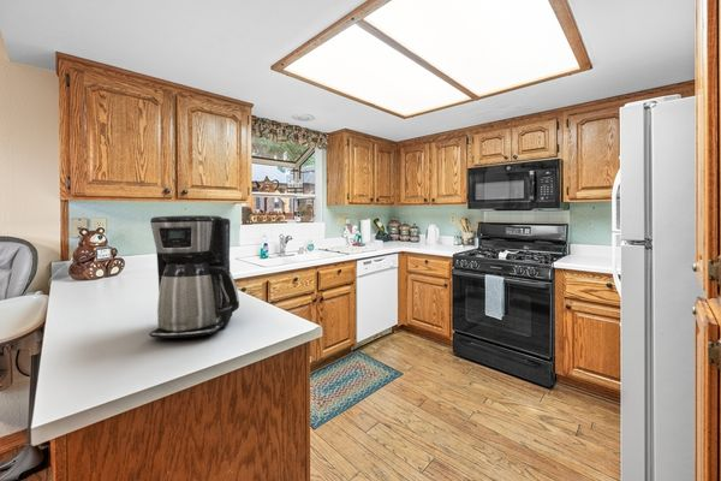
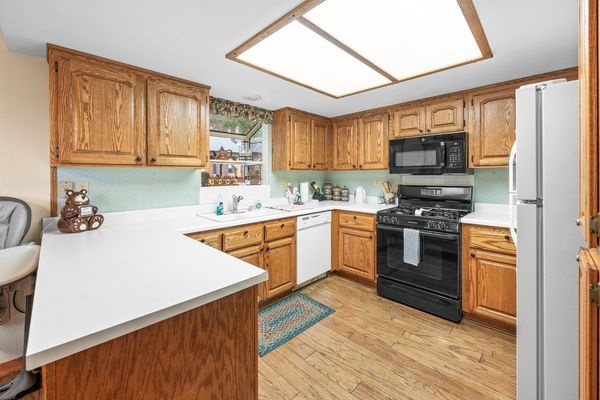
- coffee maker [148,214,240,339]
